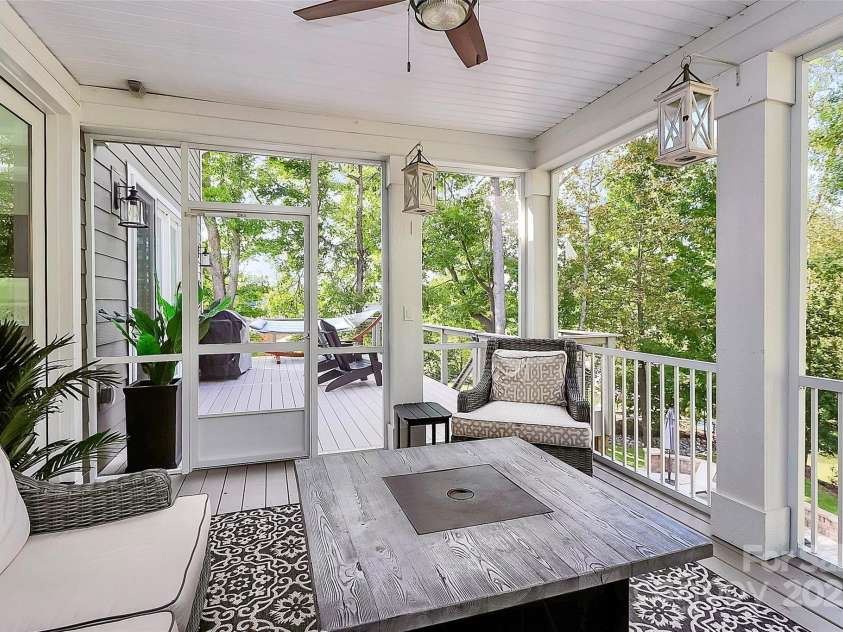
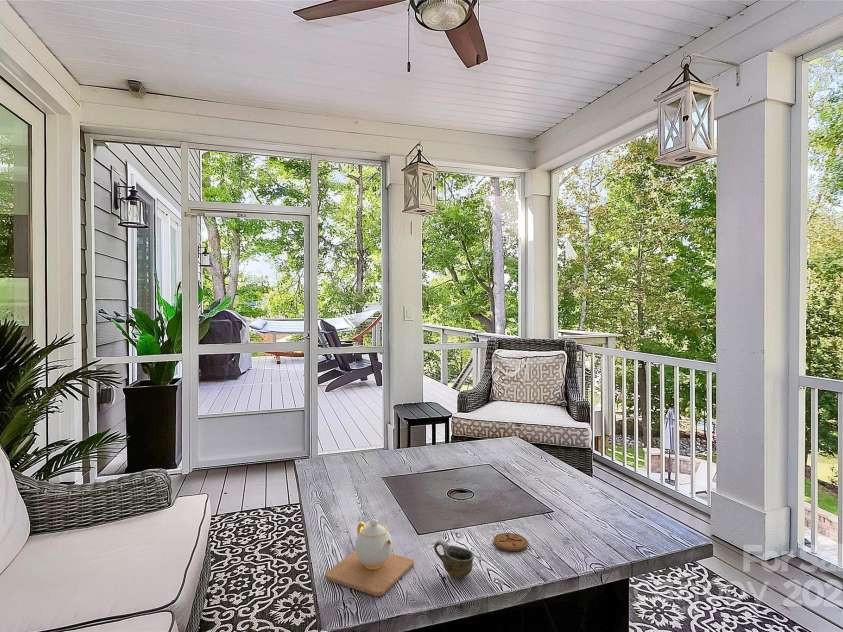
+ cup [433,539,475,579]
+ teapot [324,518,415,597]
+ coaster [492,532,529,552]
